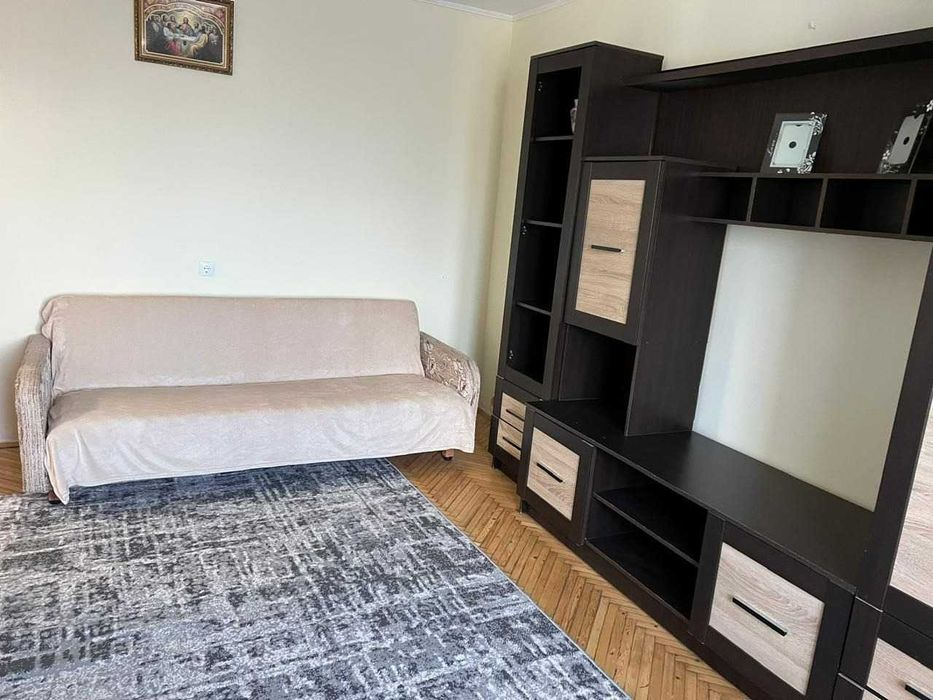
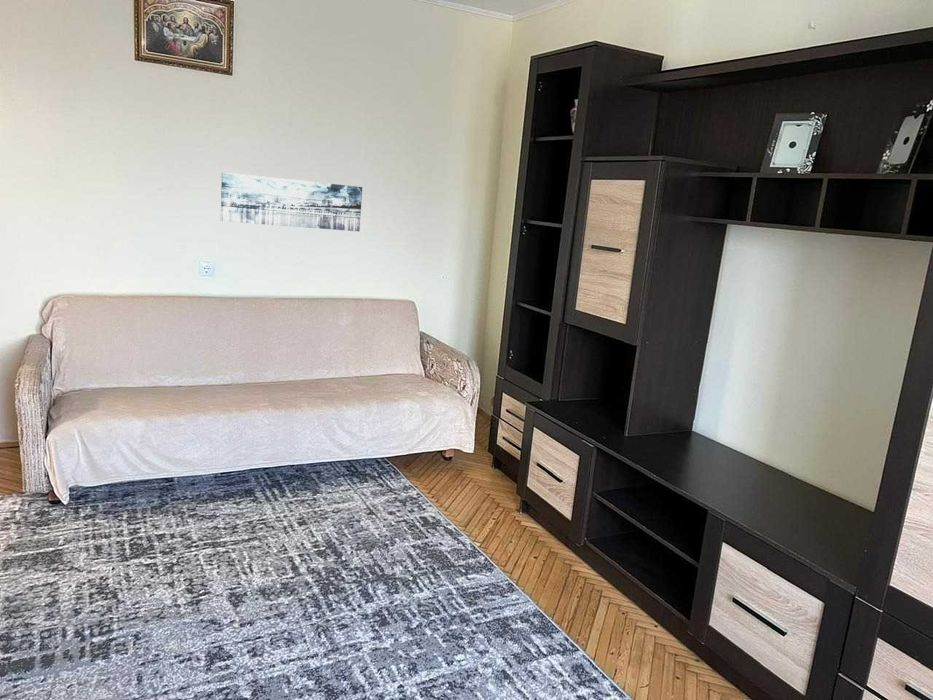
+ wall art [219,171,363,232]
